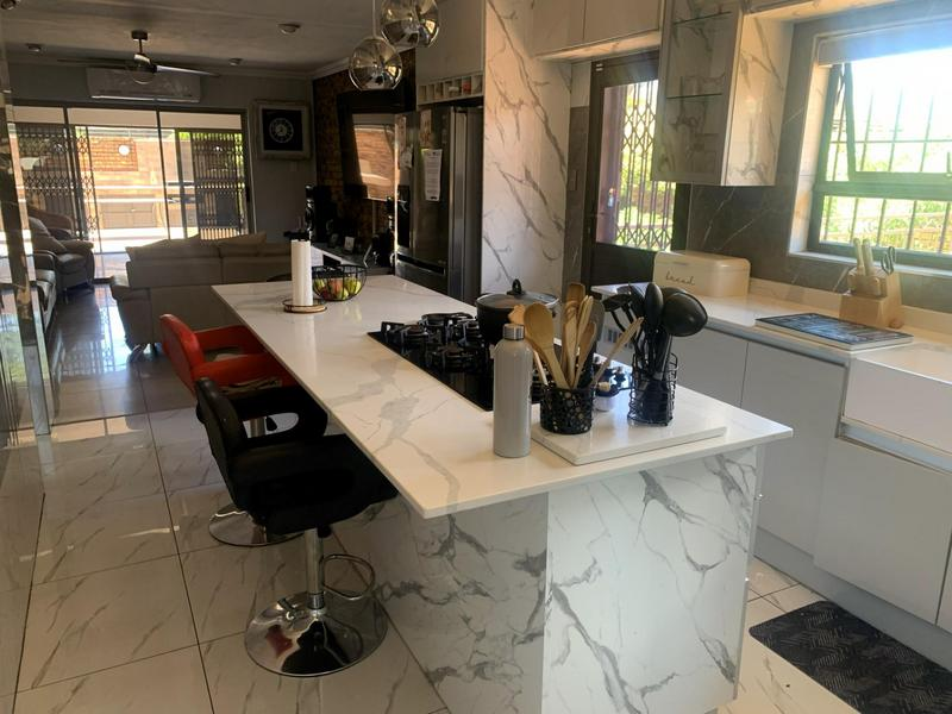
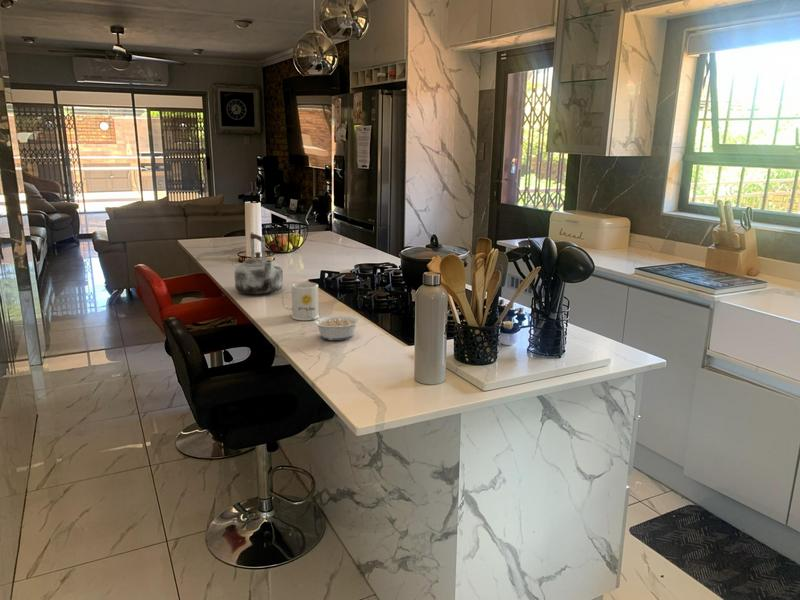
+ kettle [233,231,284,296]
+ mug [281,281,321,321]
+ legume [306,314,361,341]
